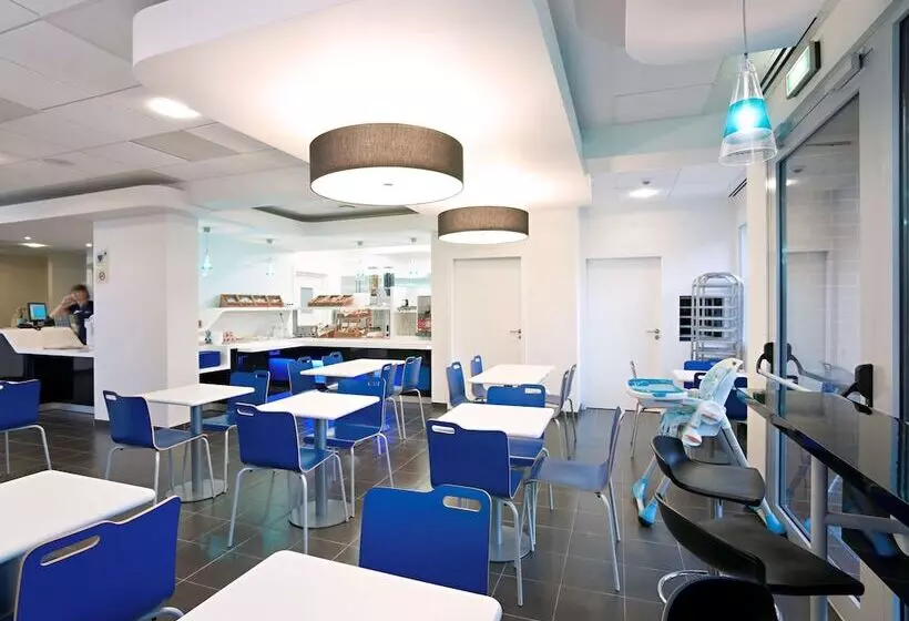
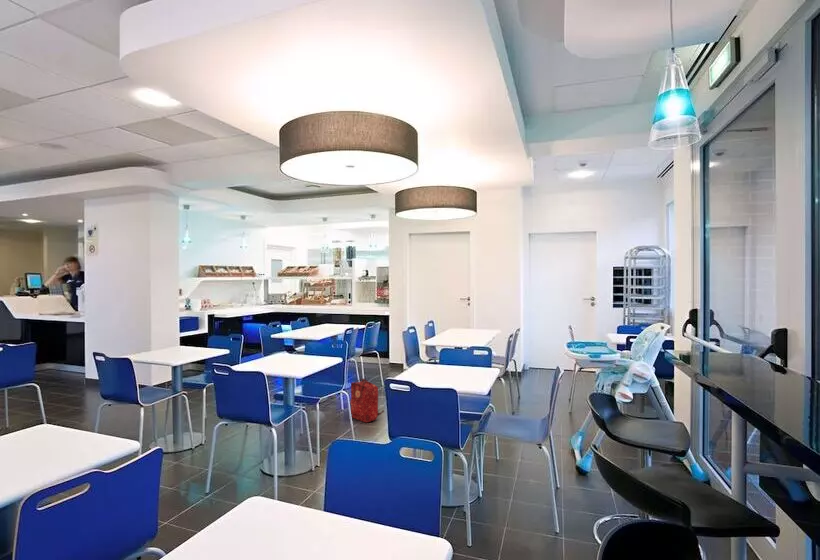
+ backpack [349,377,385,423]
